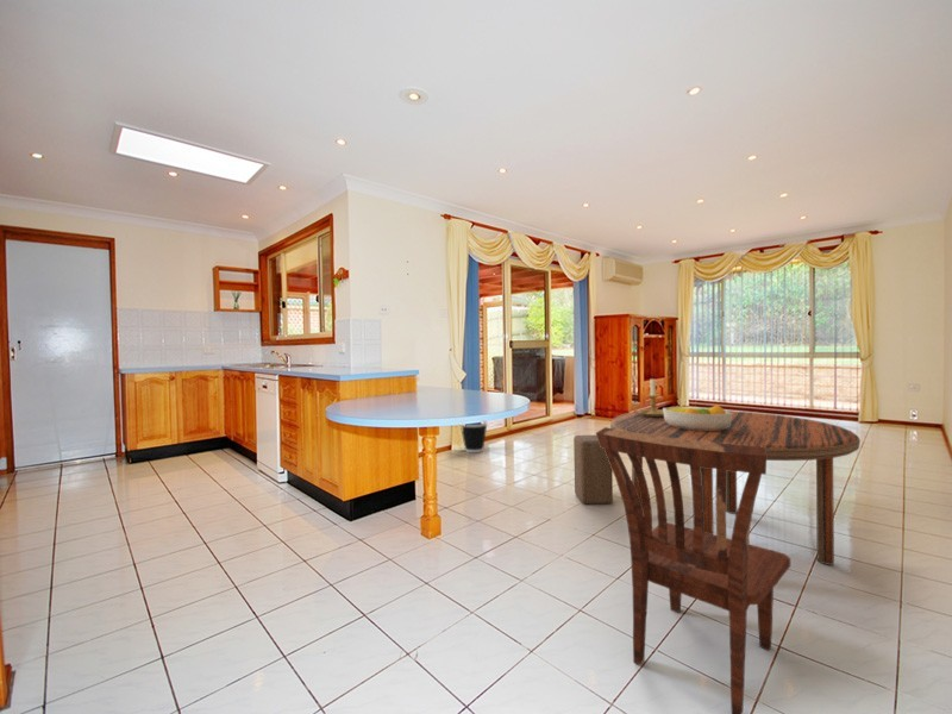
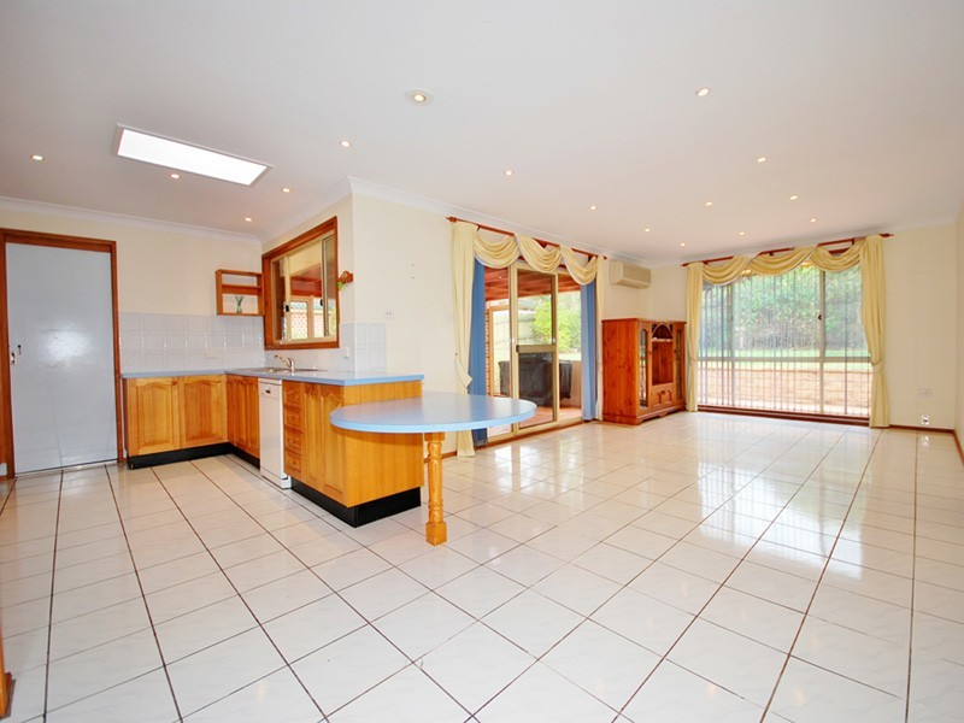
- wastebasket [459,421,489,453]
- candle holder [631,376,664,416]
- dining table [609,408,862,566]
- fruit bowl [662,403,732,431]
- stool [572,434,614,505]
- dining chair [595,426,791,714]
